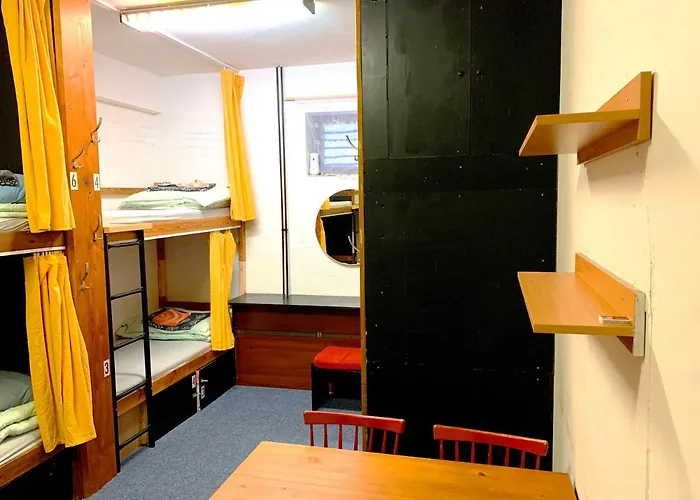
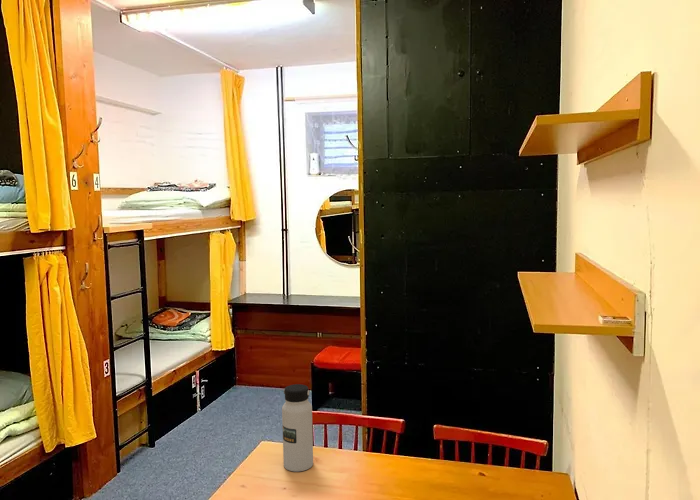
+ water bottle [281,383,314,472]
